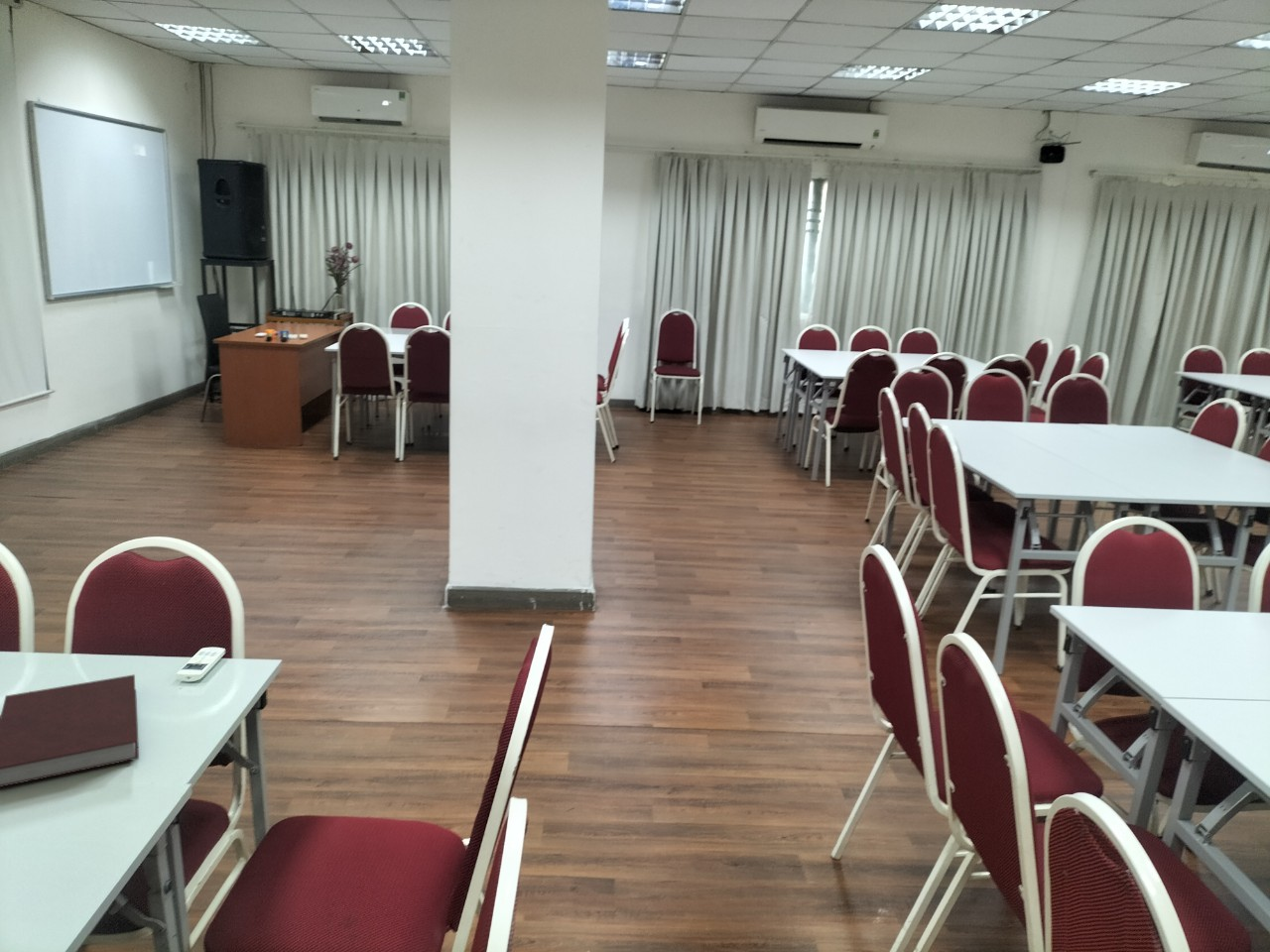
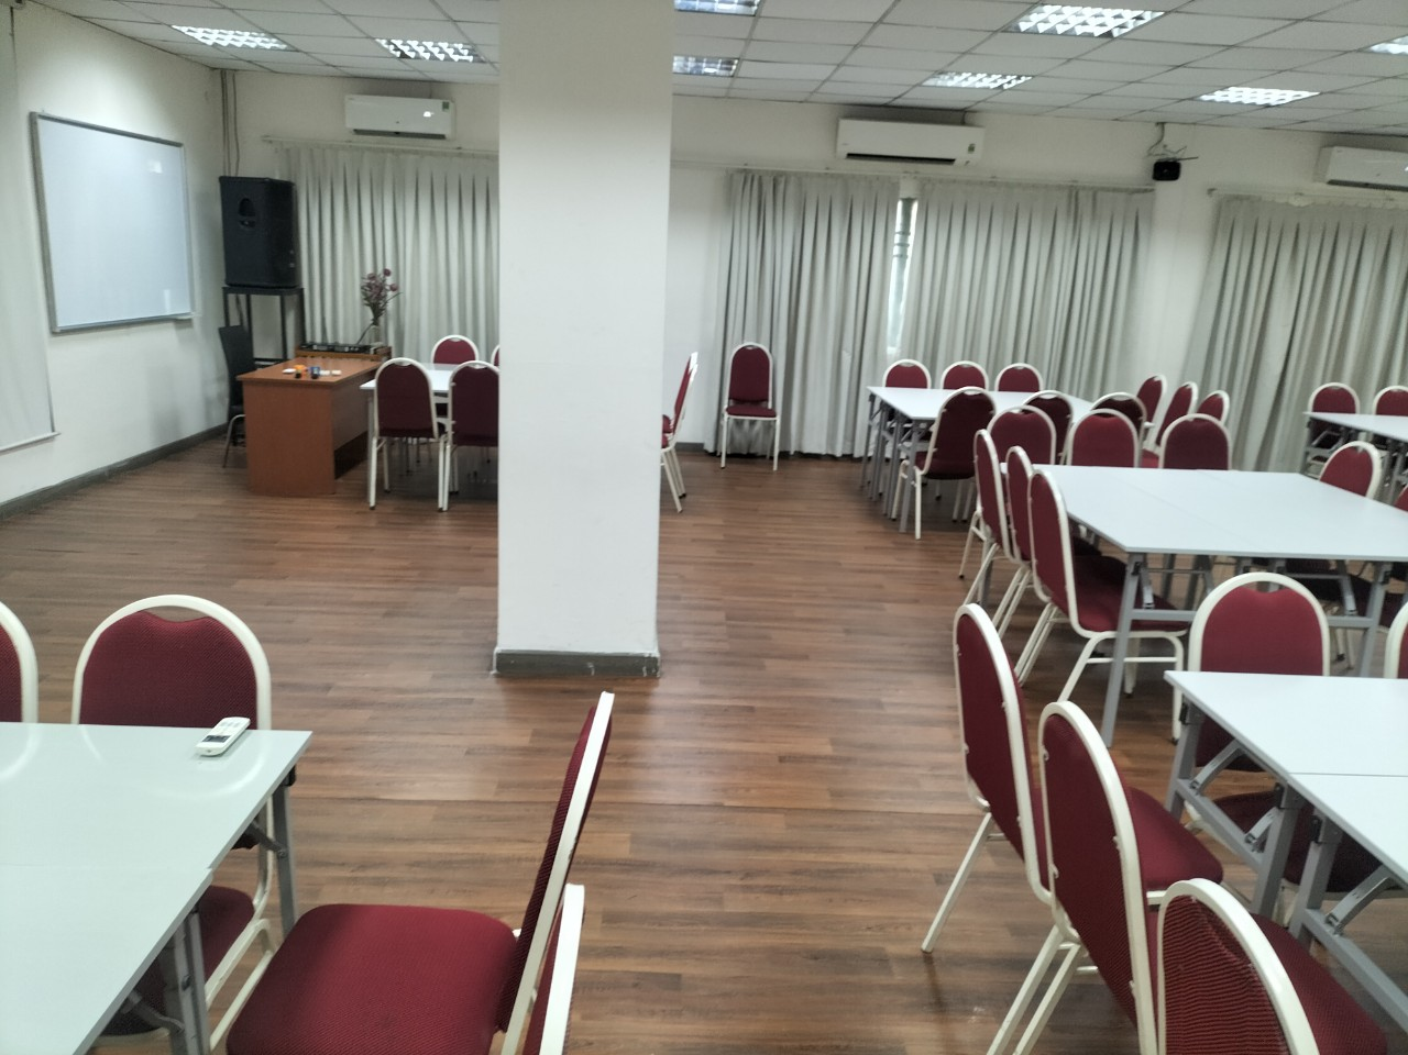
- notebook [0,673,140,788]
